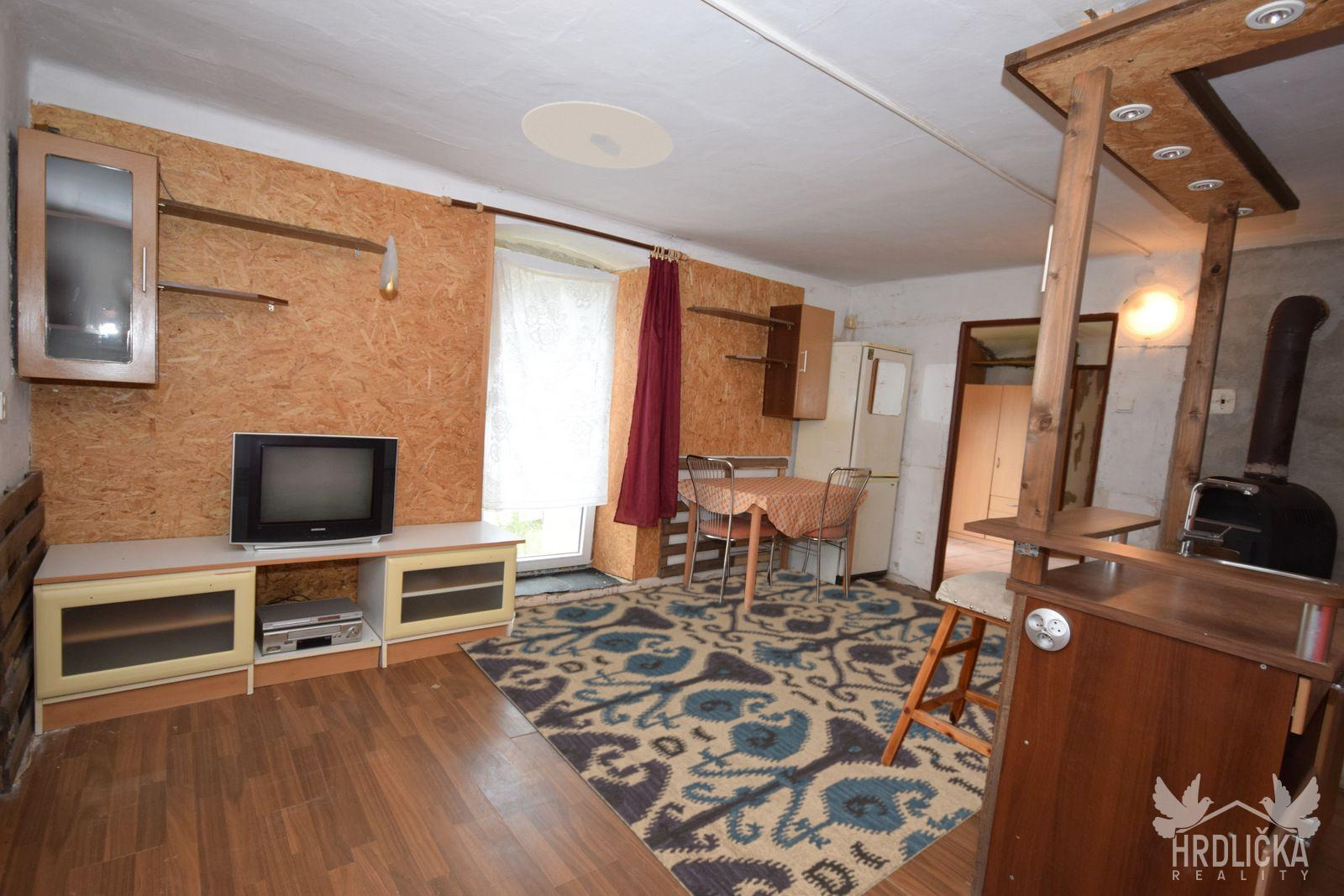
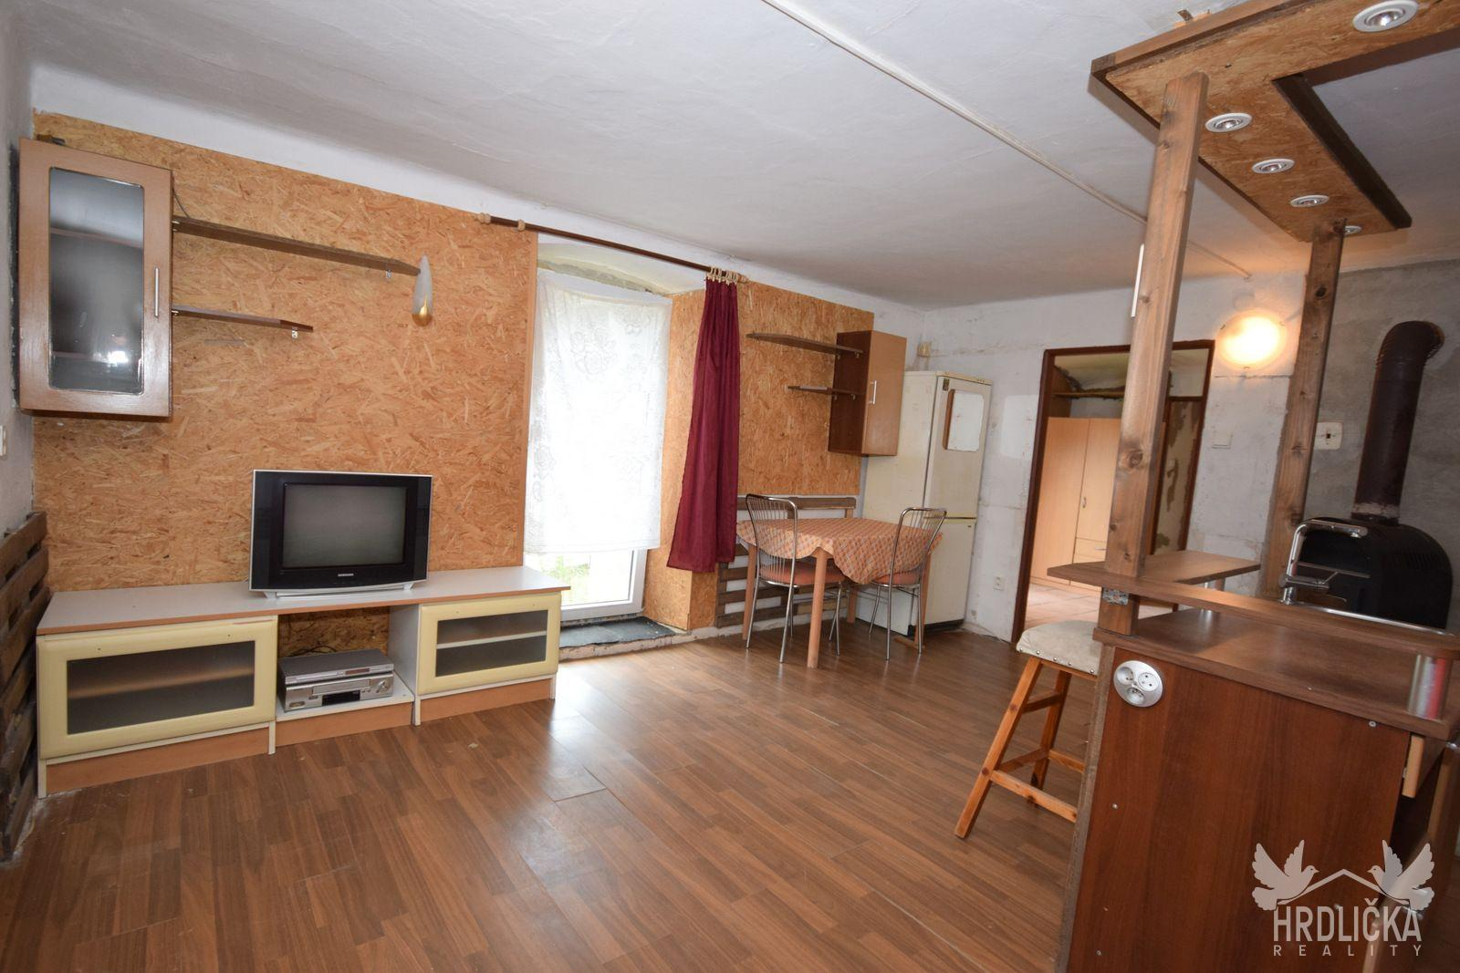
- rug [457,567,1007,896]
- ceiling light [521,101,675,170]
